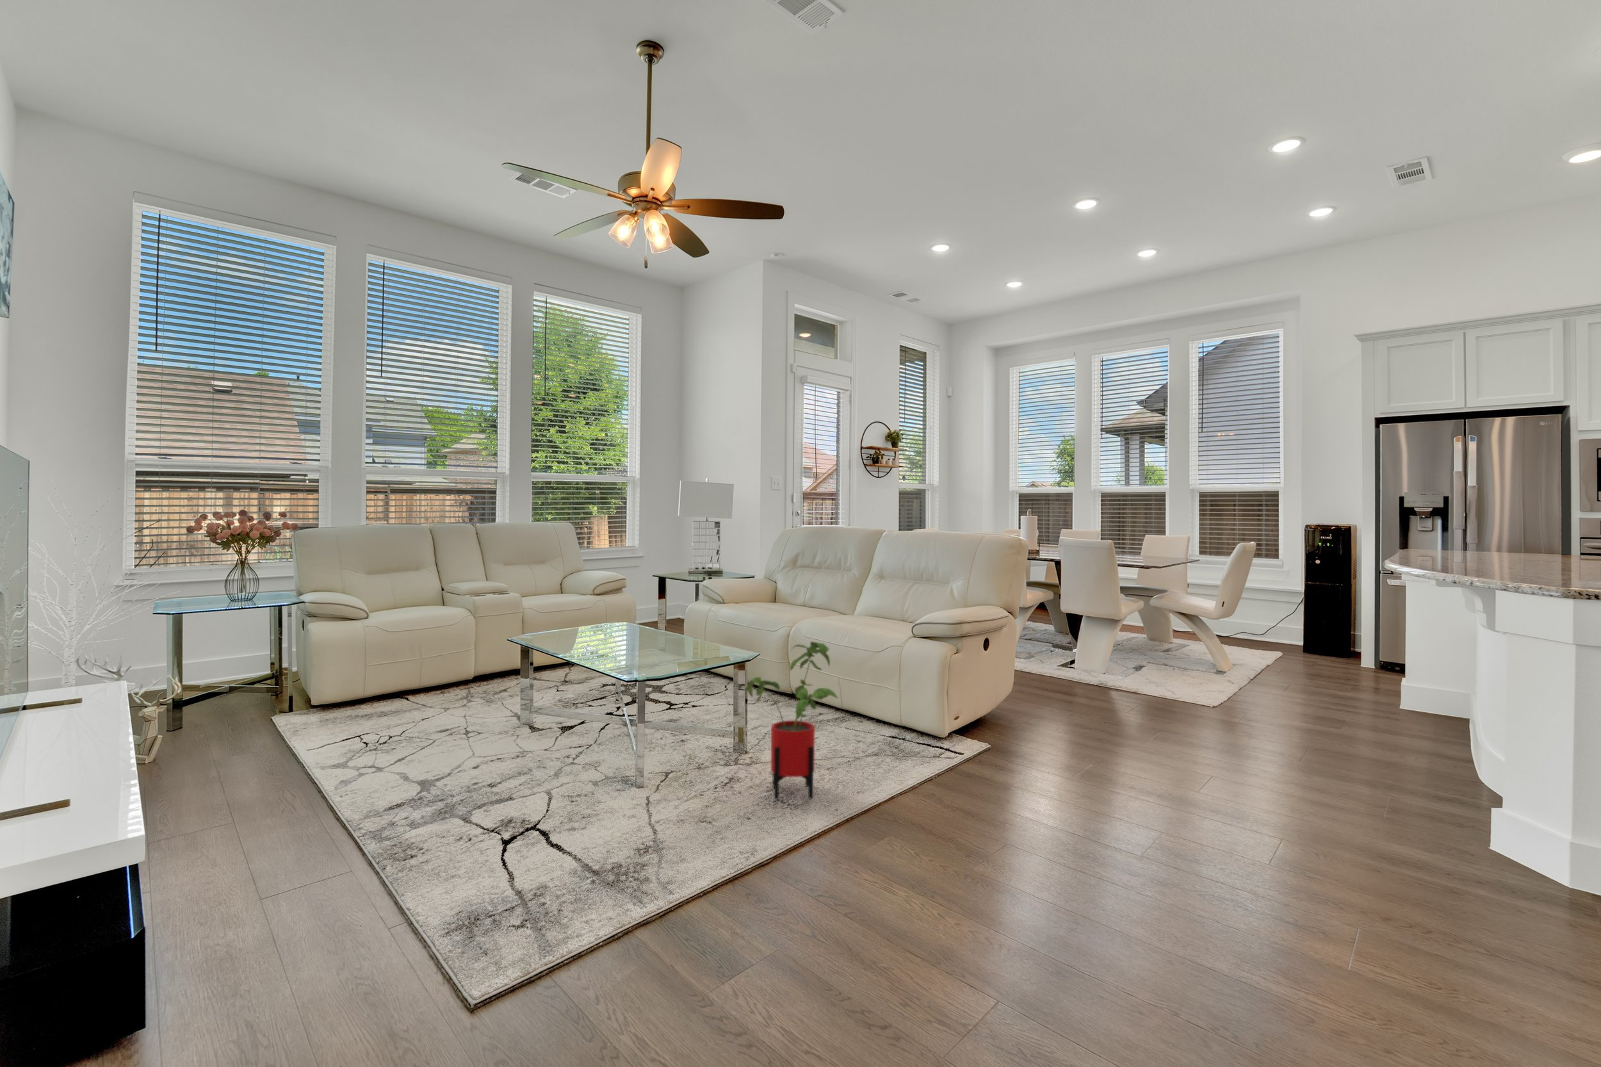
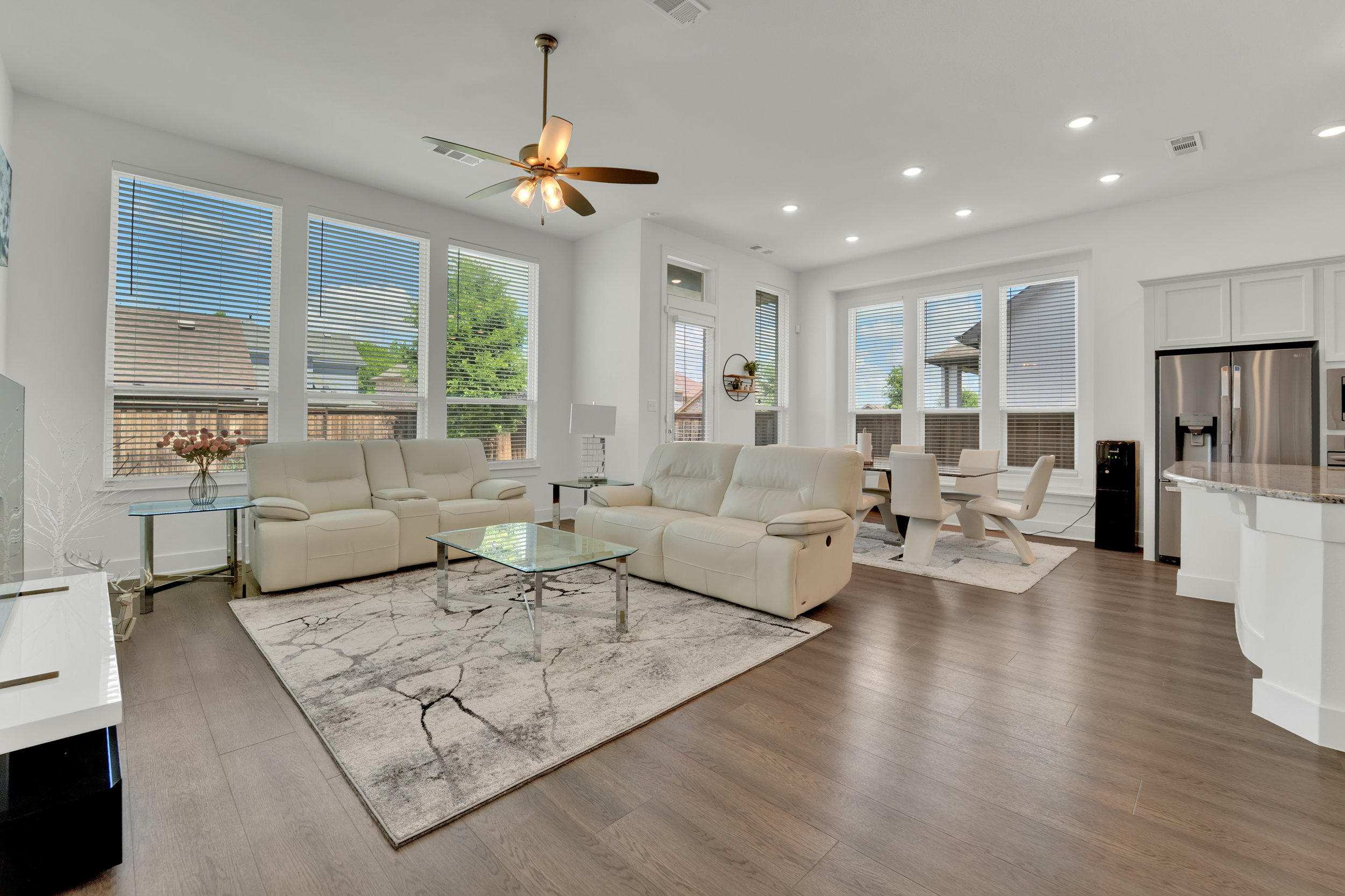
- house plant [744,641,839,800]
